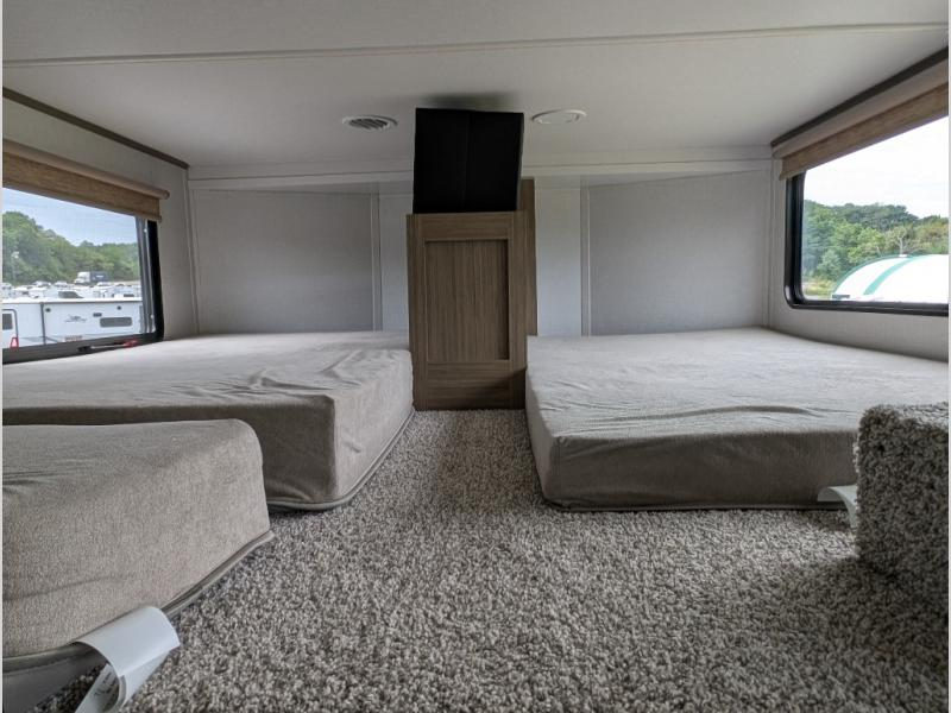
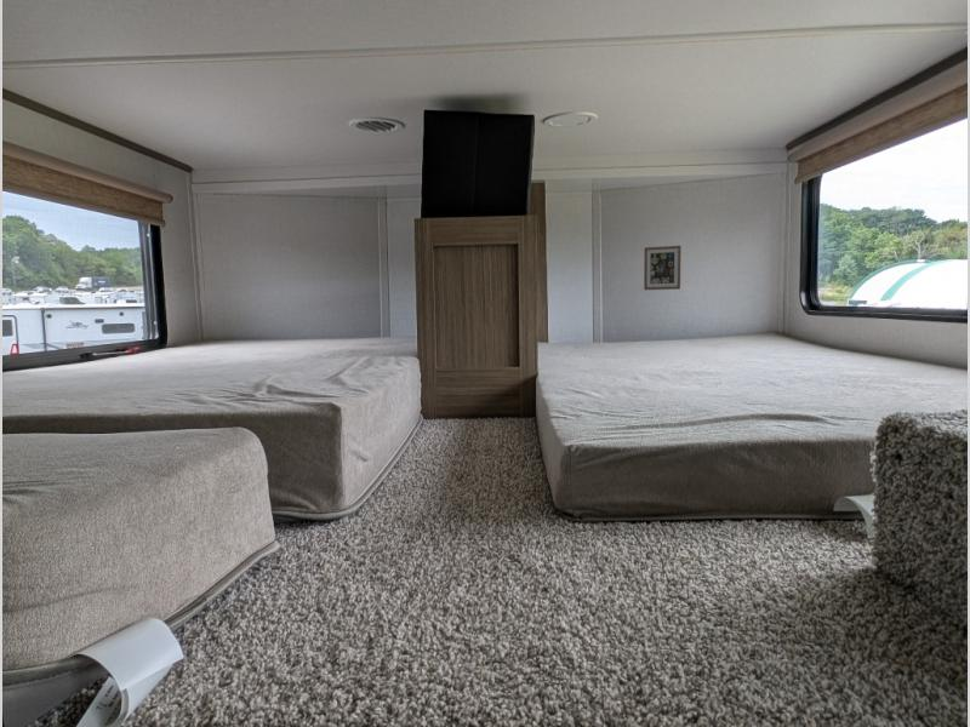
+ wall art [643,245,683,291]
